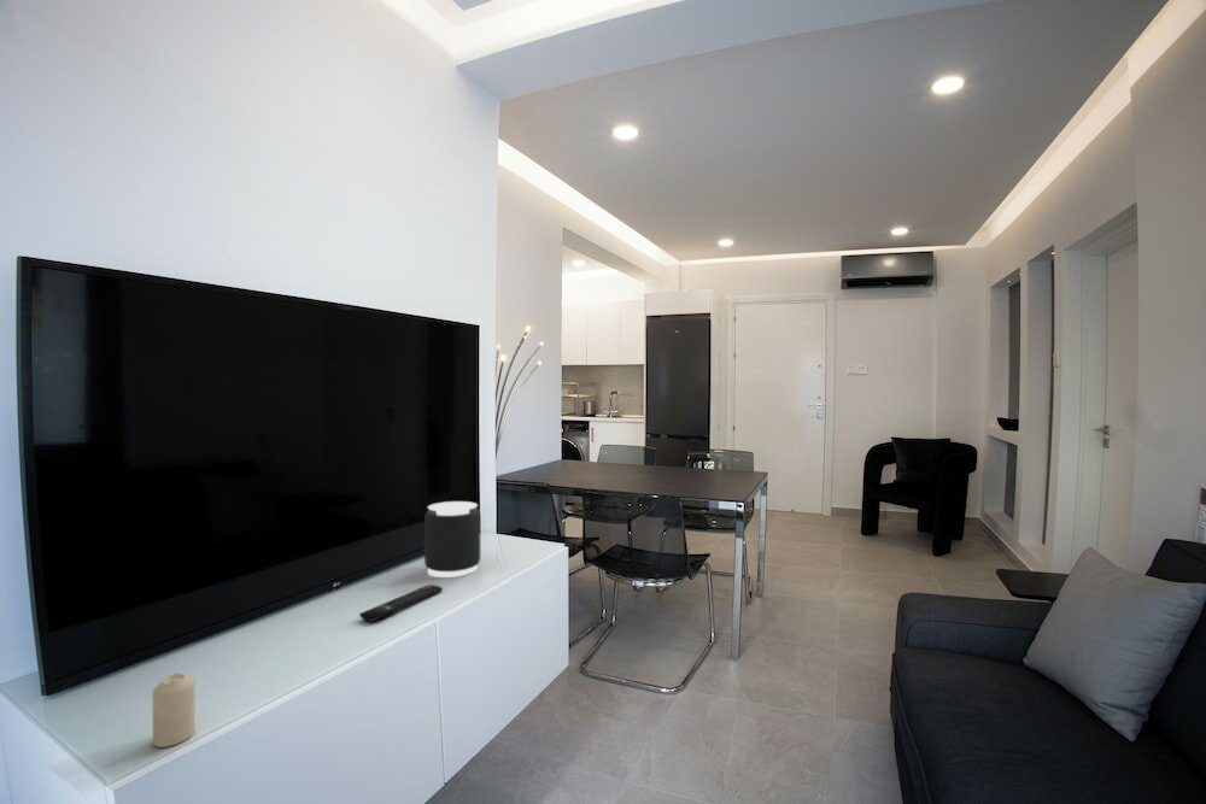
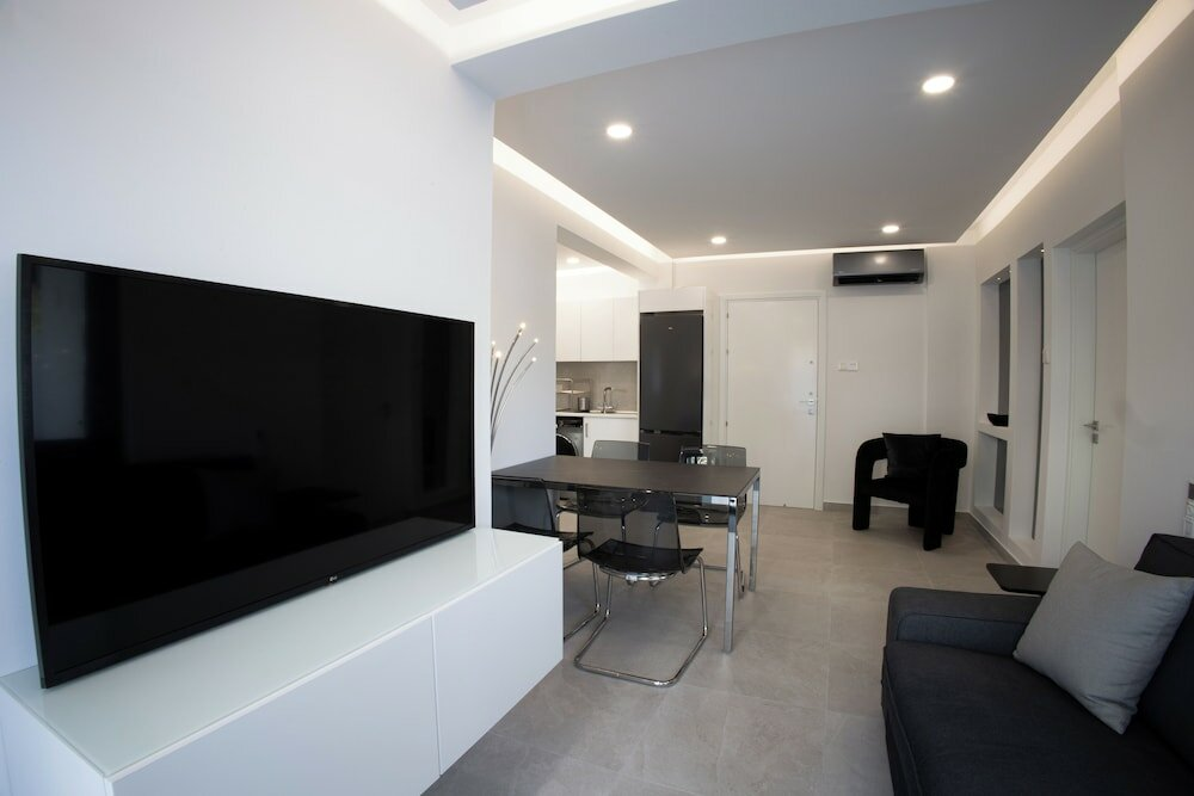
- remote control [358,583,444,623]
- speaker [423,500,481,577]
- candle [152,673,197,749]
